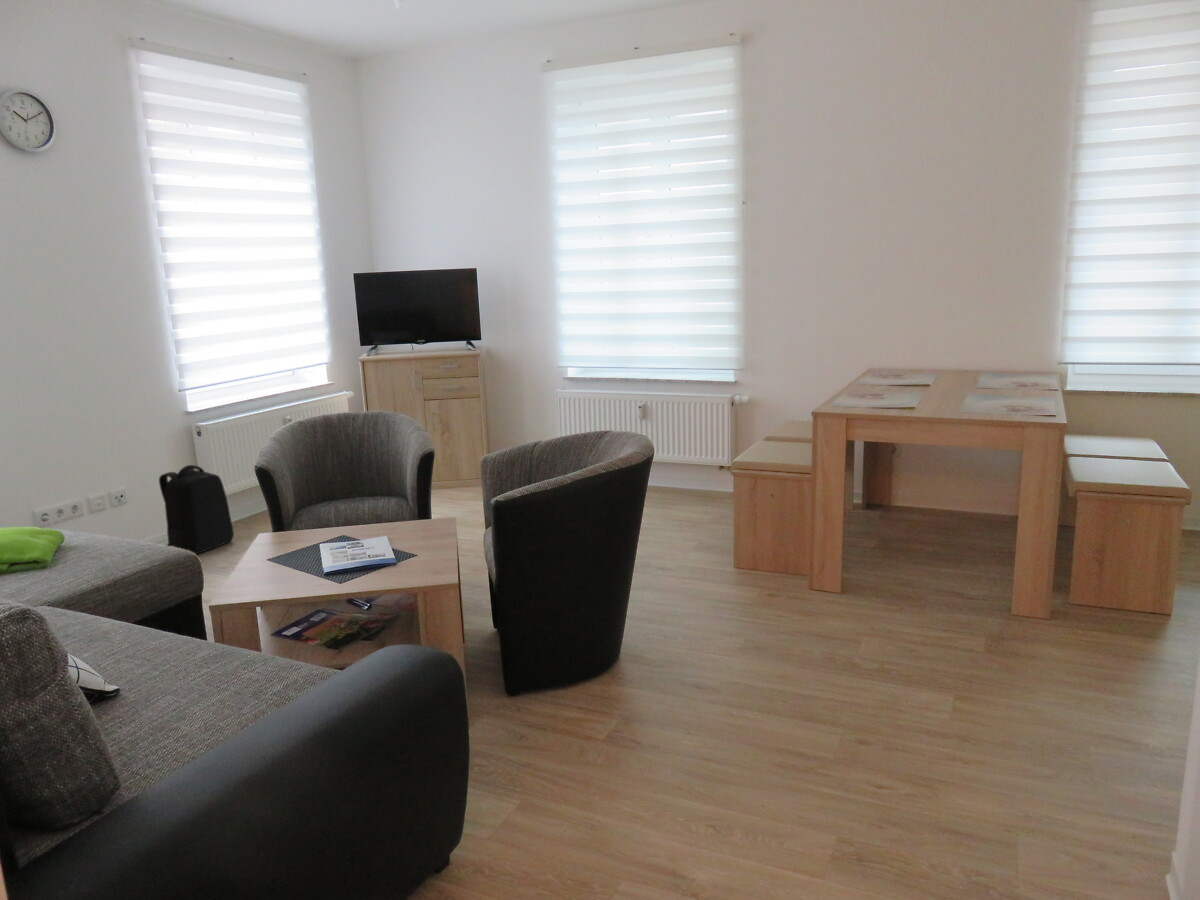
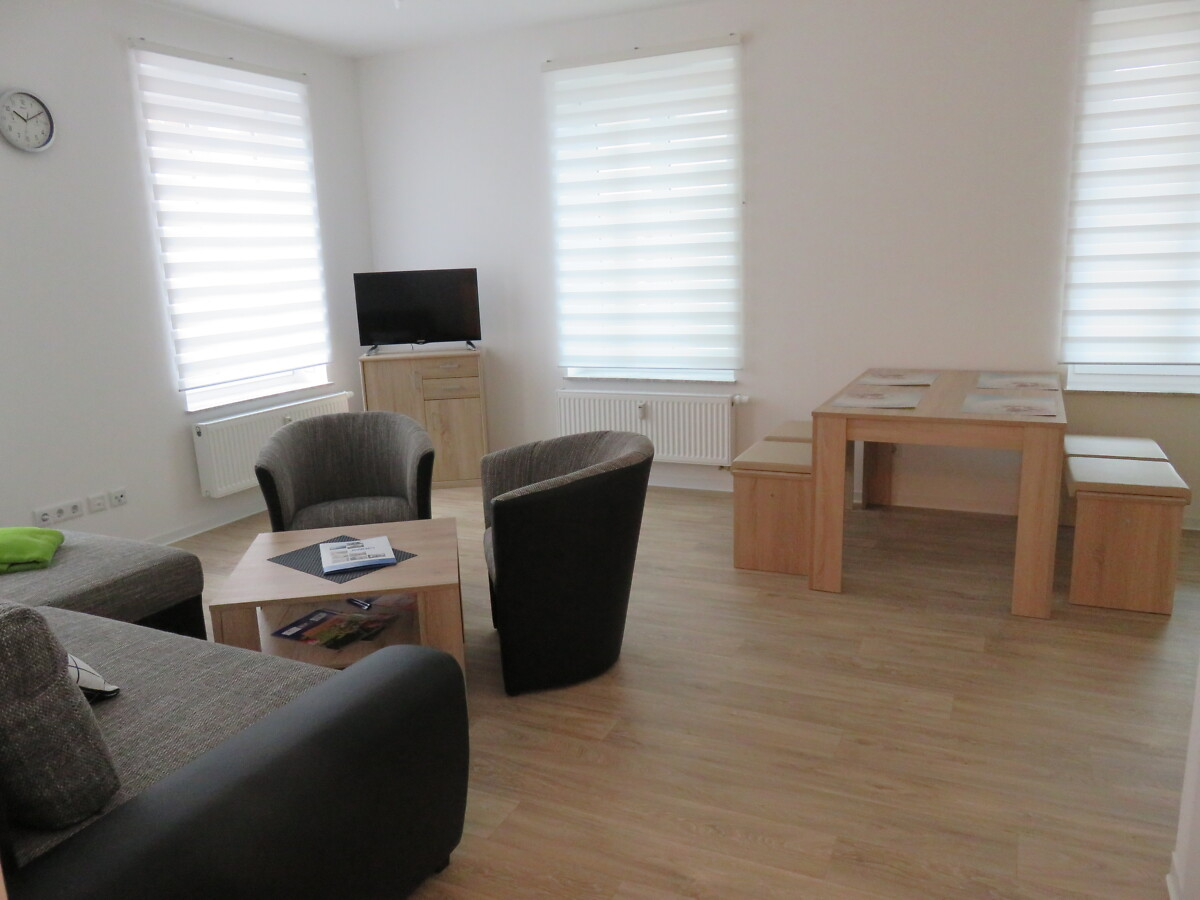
- backpack [158,464,235,555]
